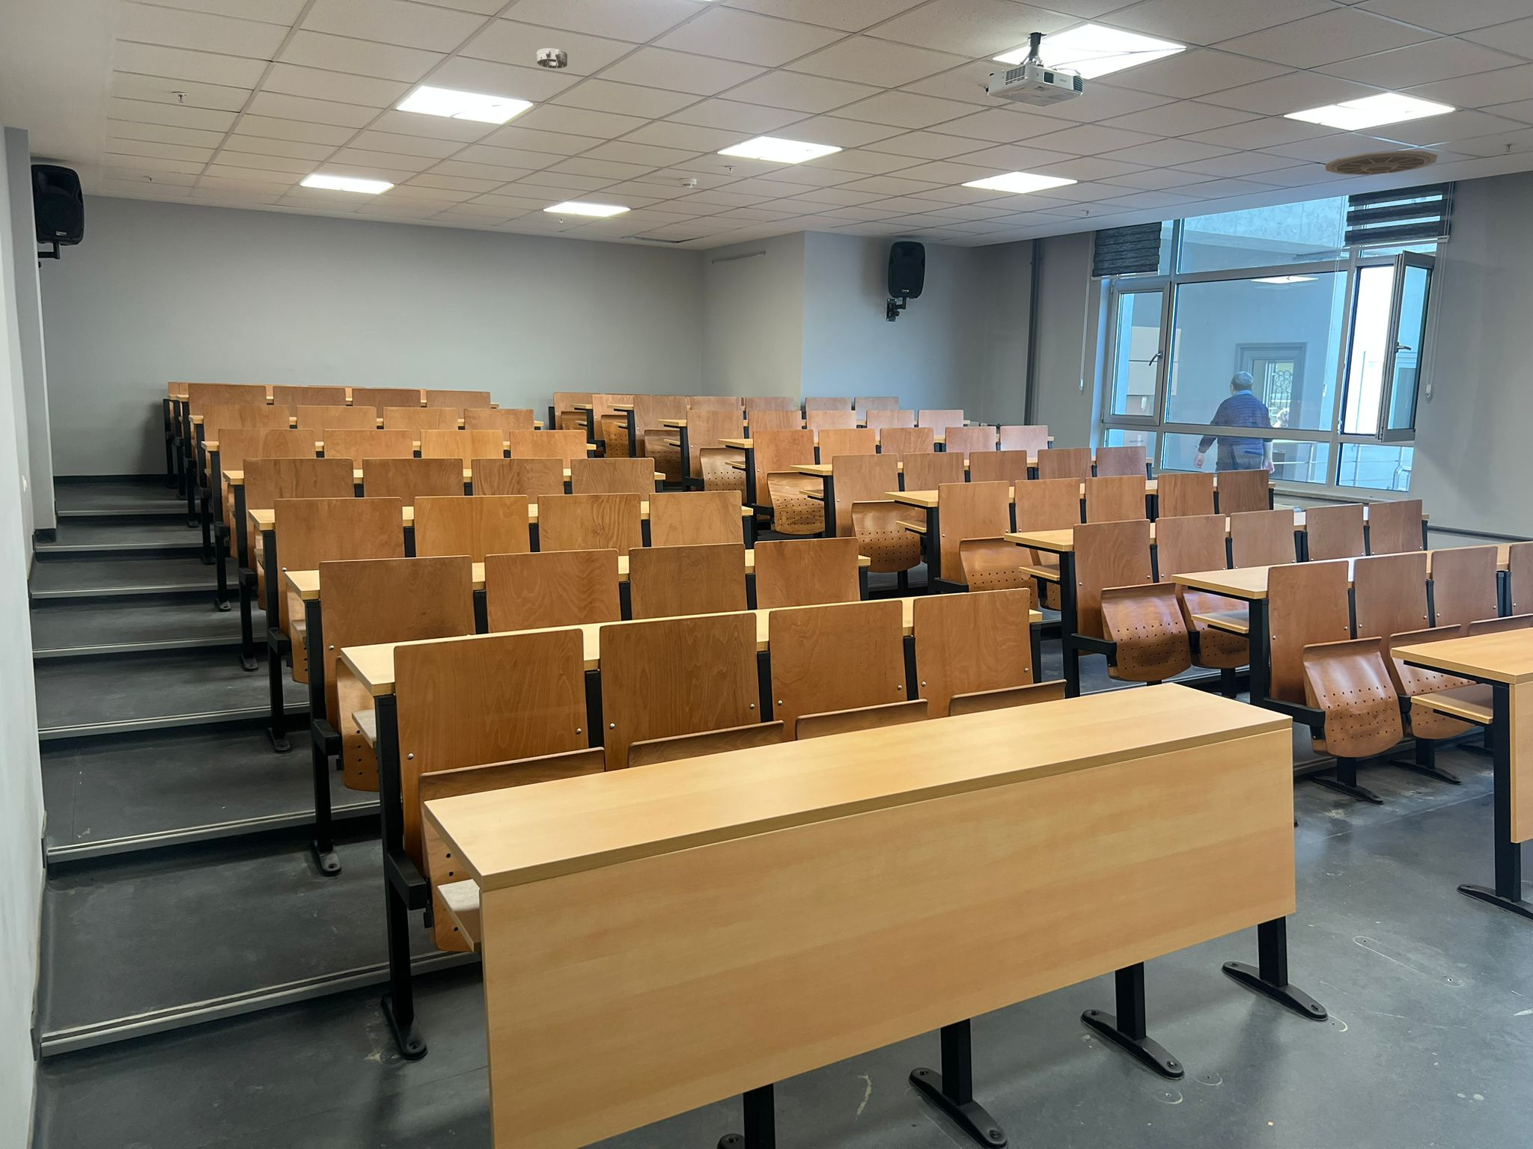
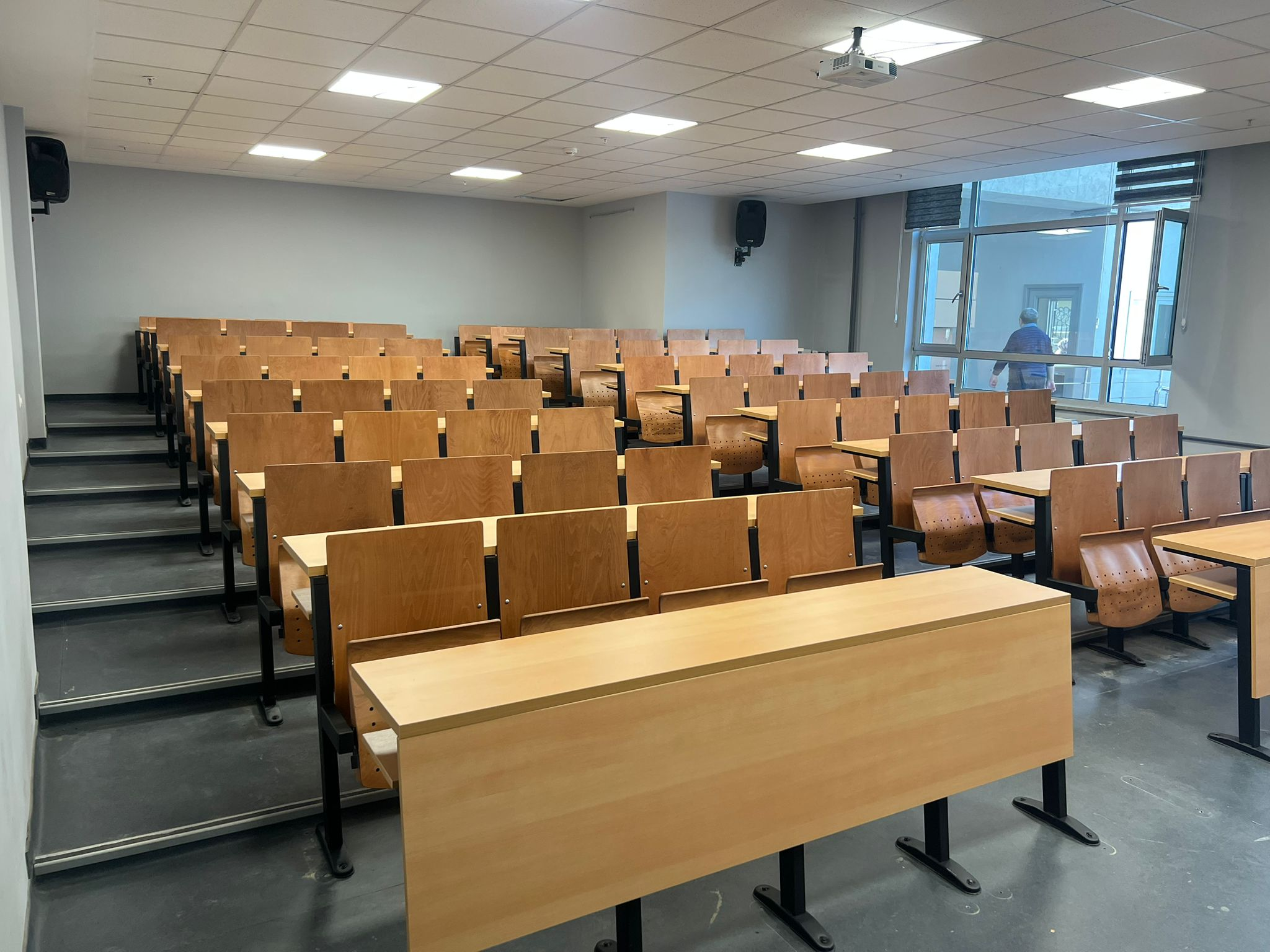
- smoke detector [536,47,569,69]
- ceiling vent [1325,150,1438,176]
